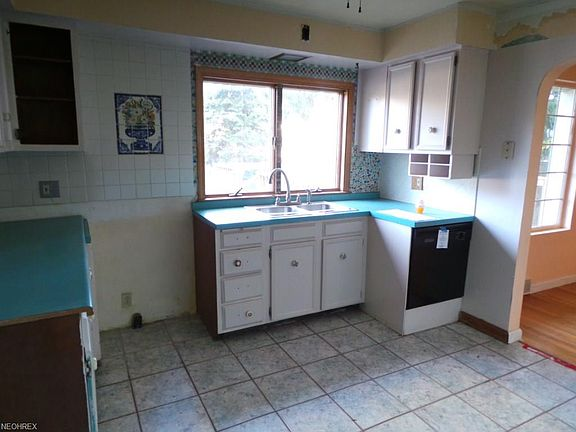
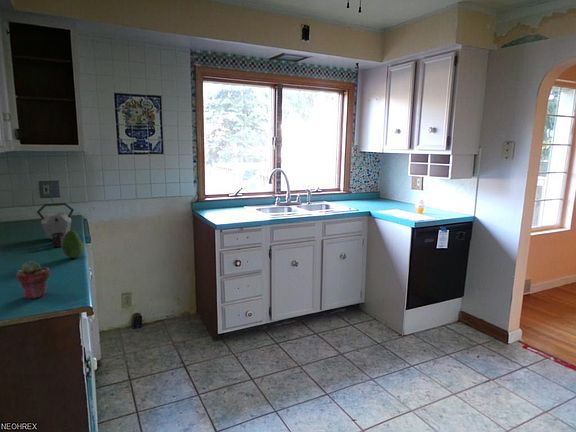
+ fruit [61,229,84,259]
+ kettle [36,202,75,248]
+ potted succulent [15,260,51,300]
